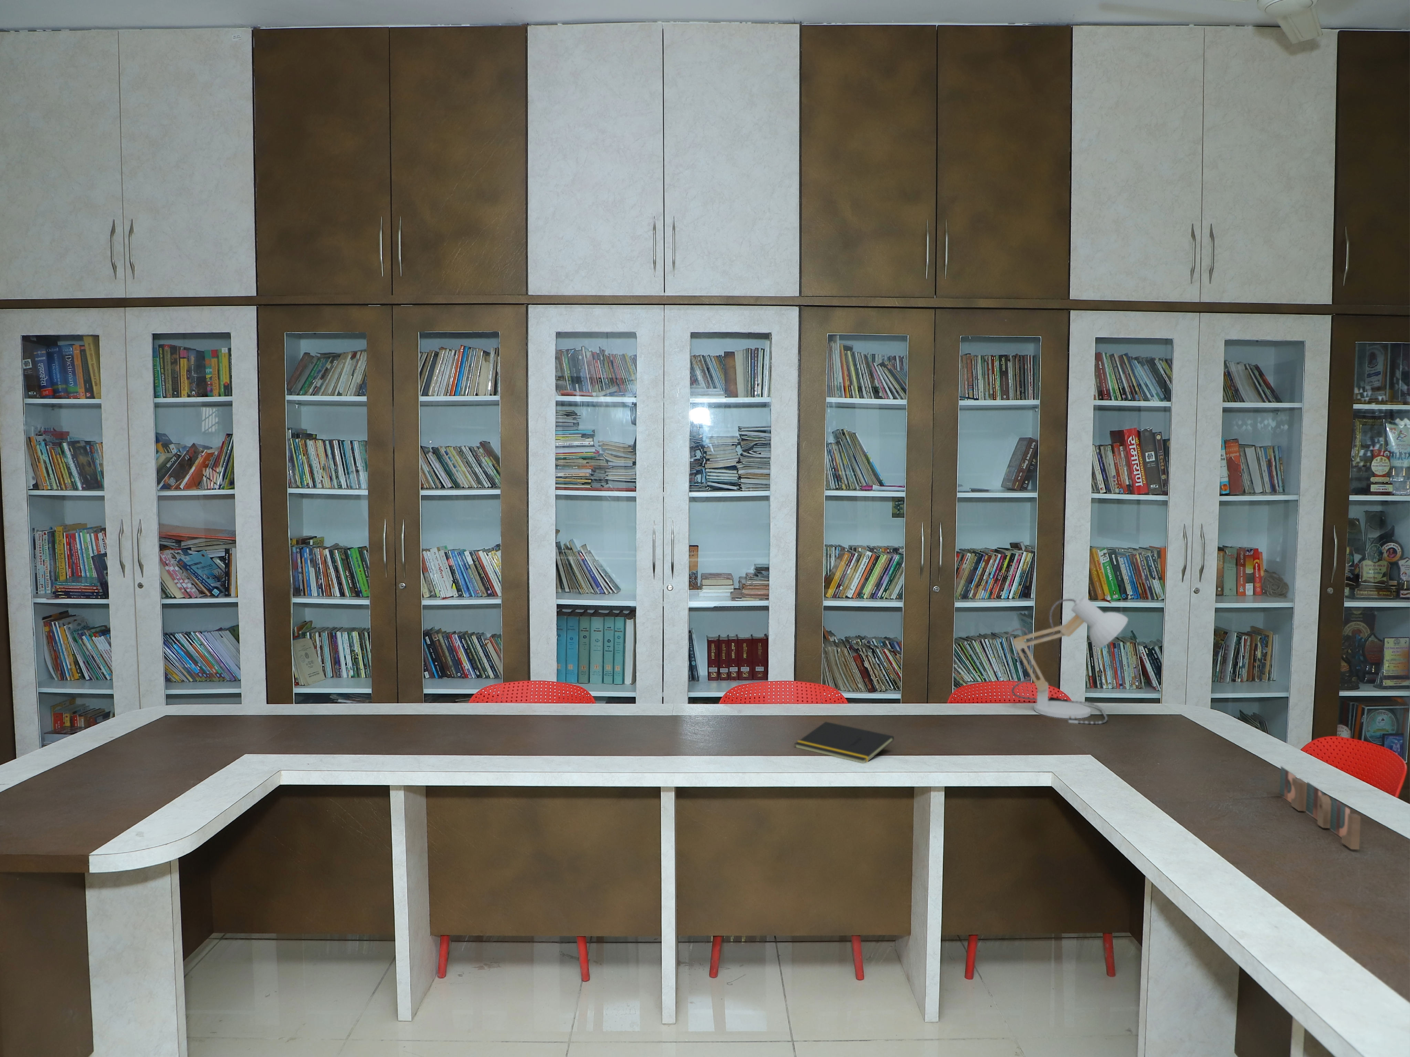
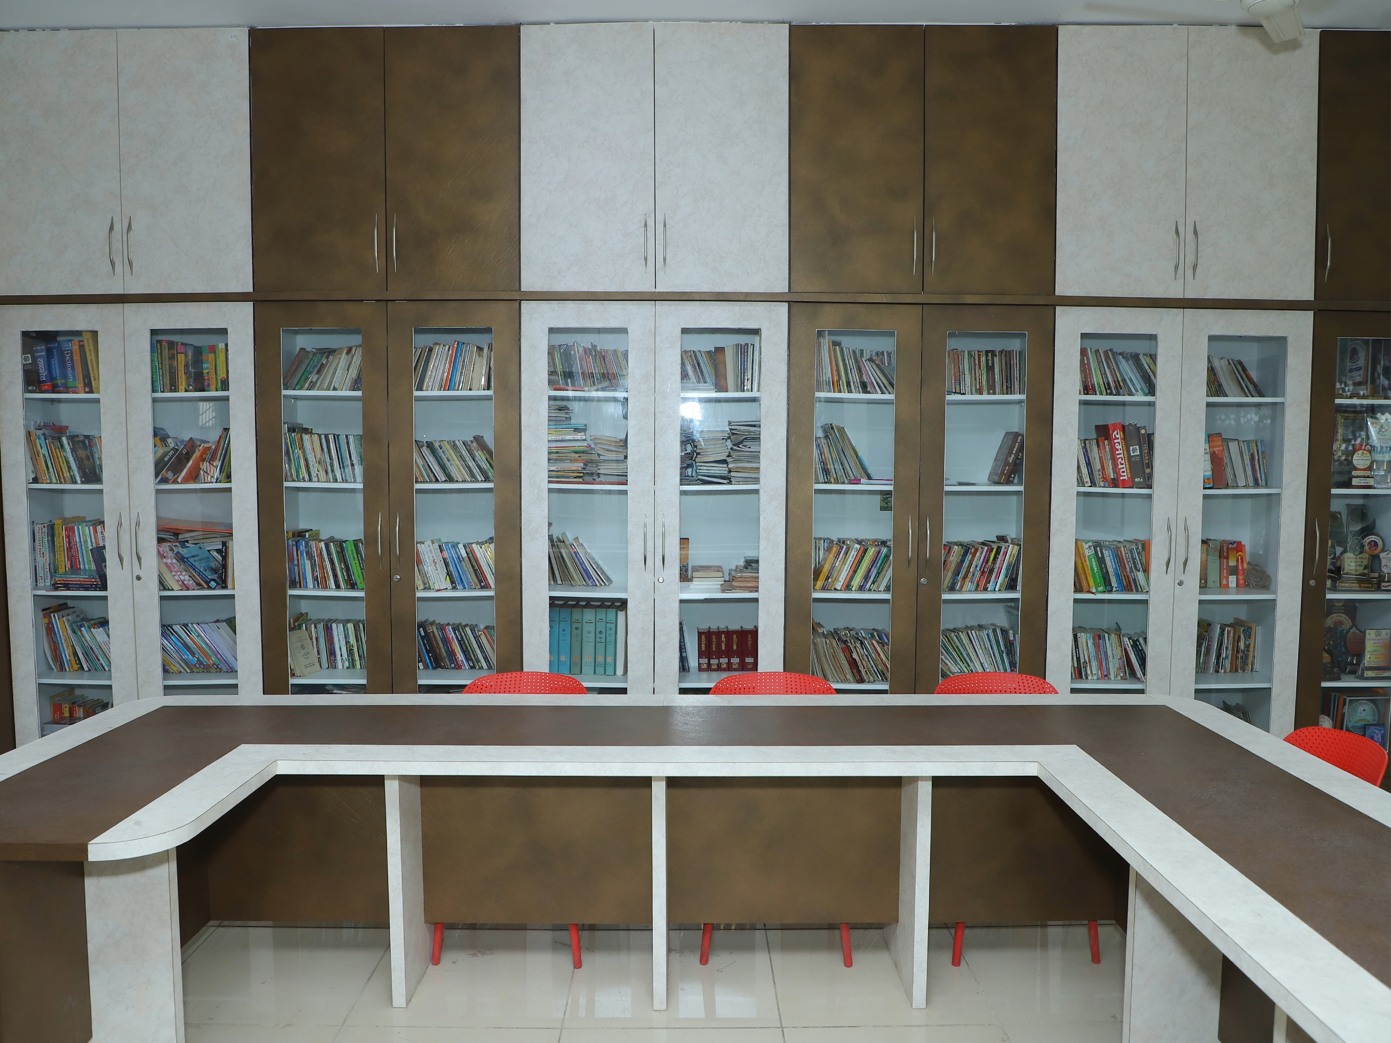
- desk lamp [1007,596,1128,724]
- notepad [794,722,895,764]
- book stand [1279,766,1361,849]
